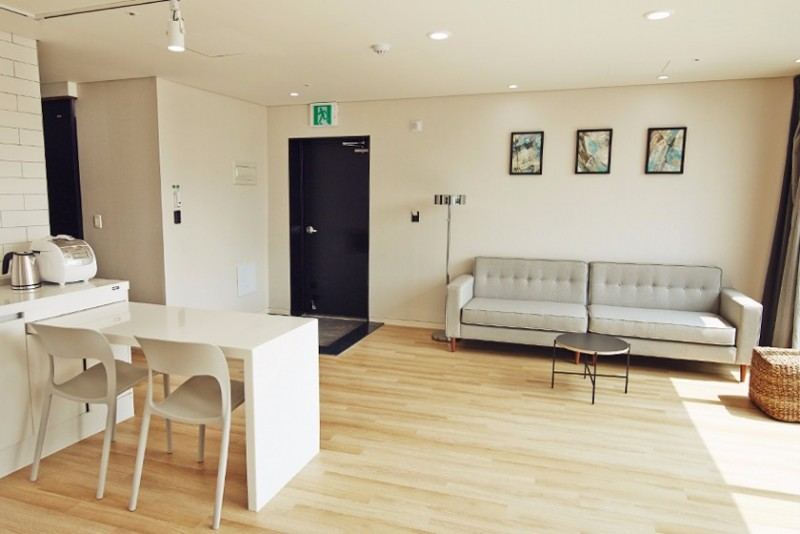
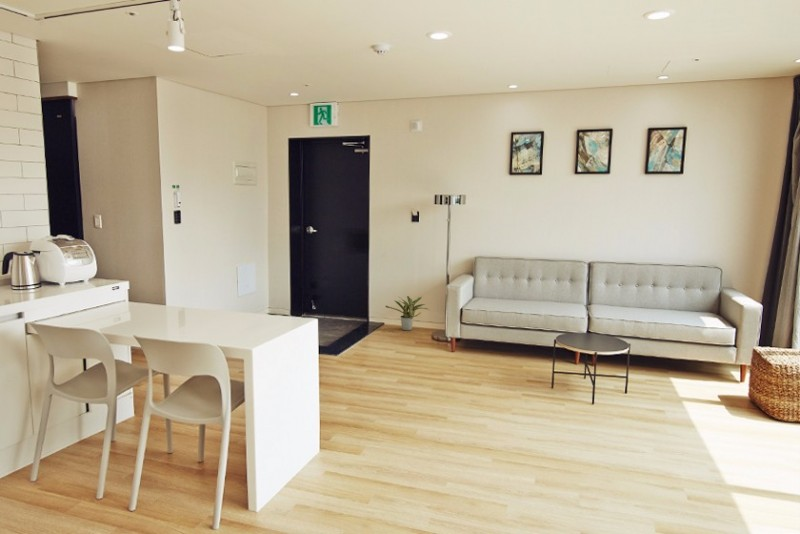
+ potted plant [384,295,430,332]
